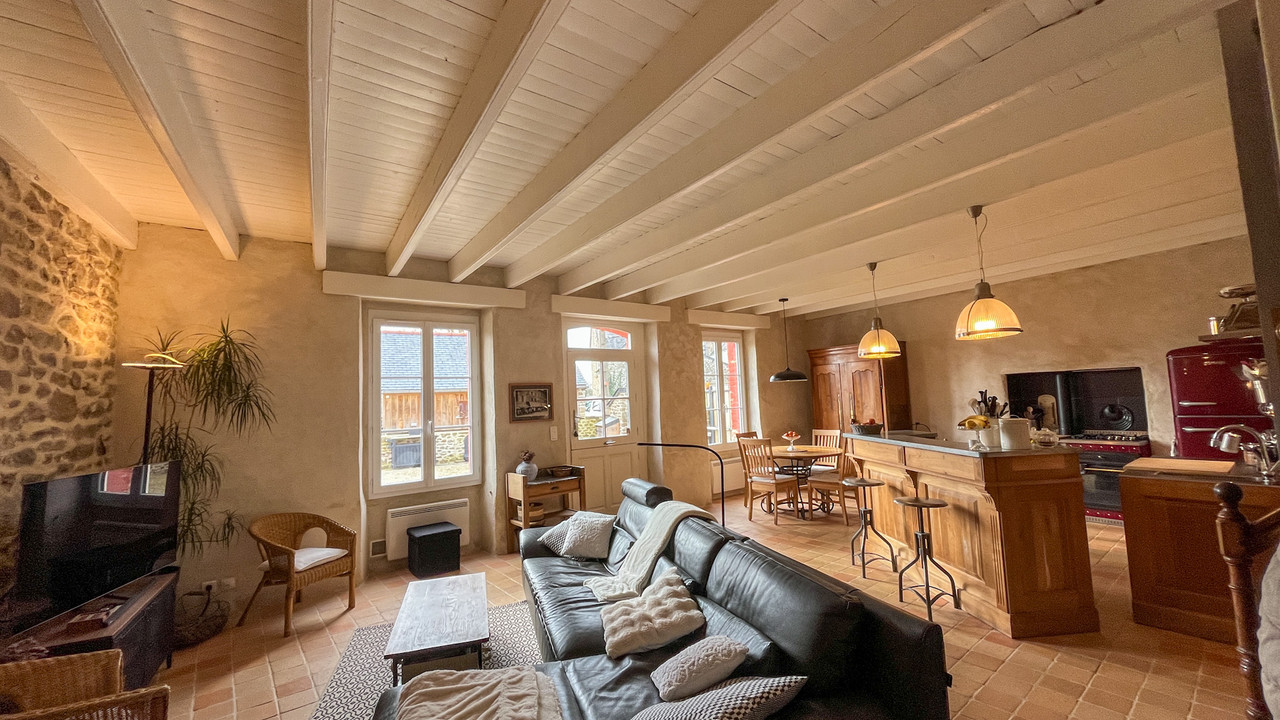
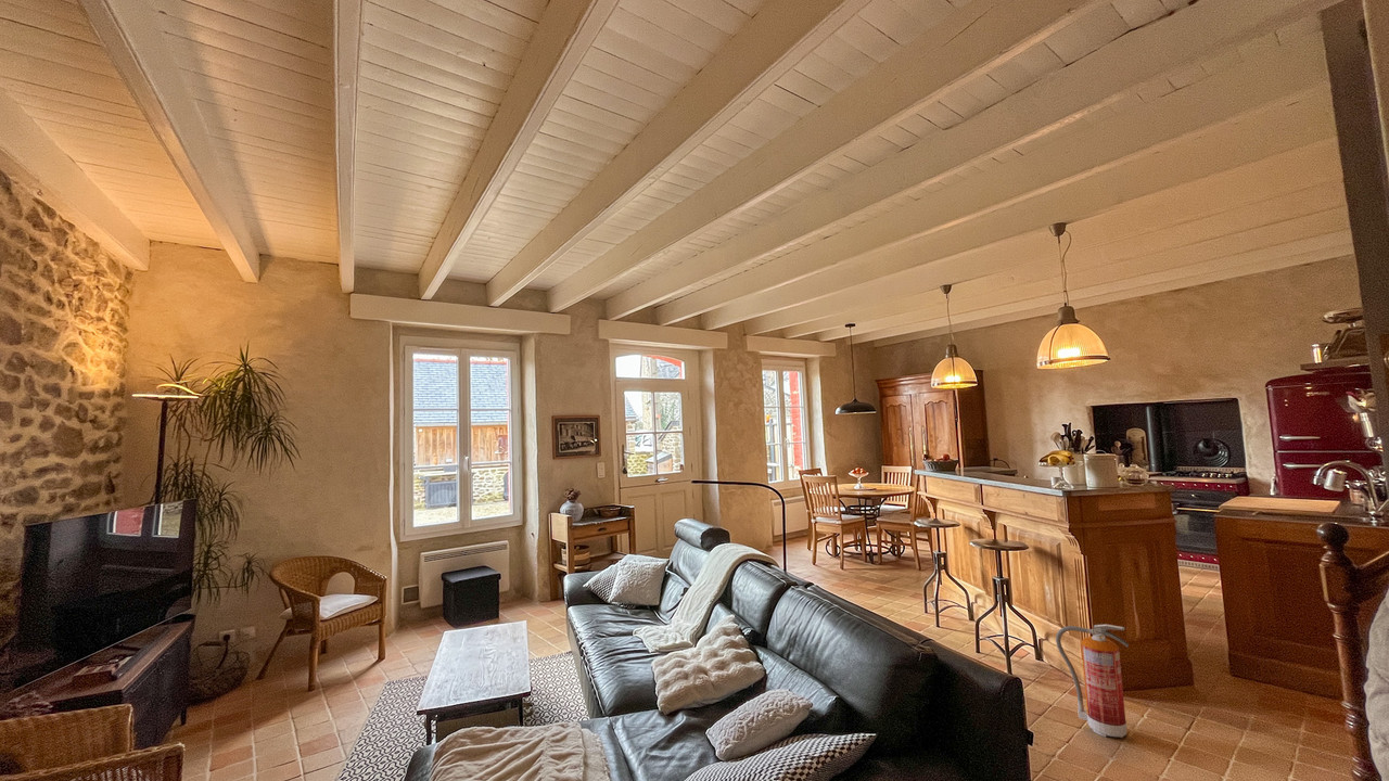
+ fire extinguisher [1055,624,1130,739]
